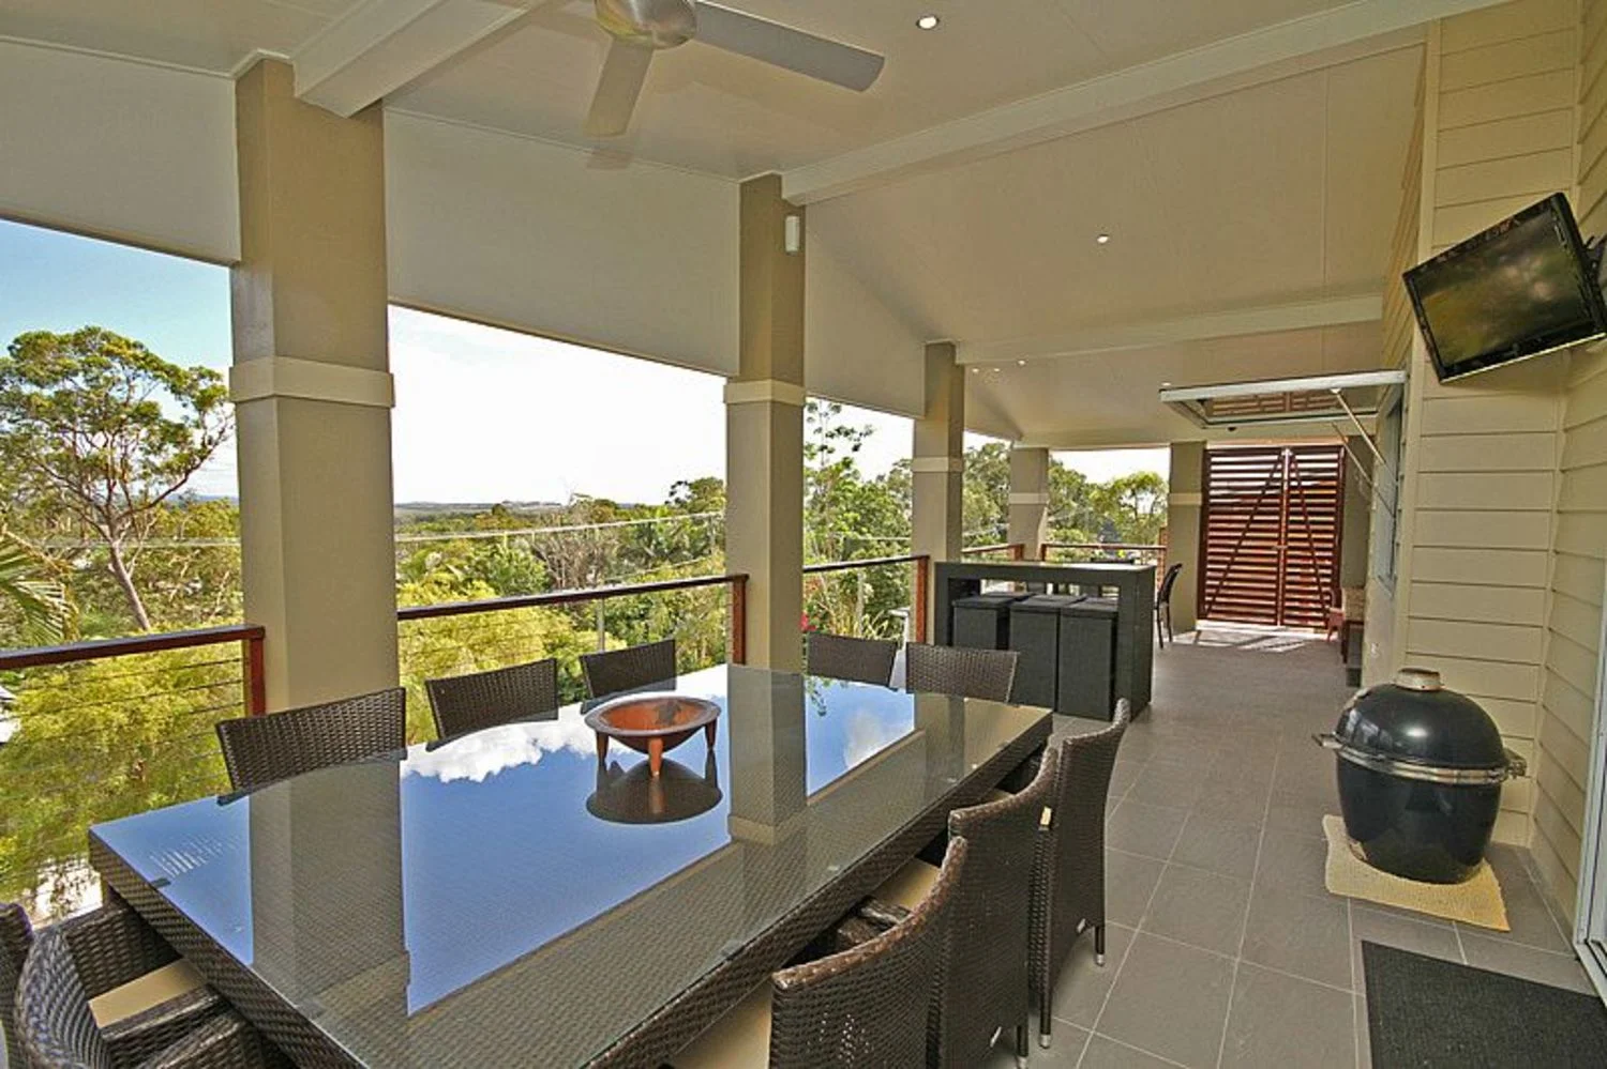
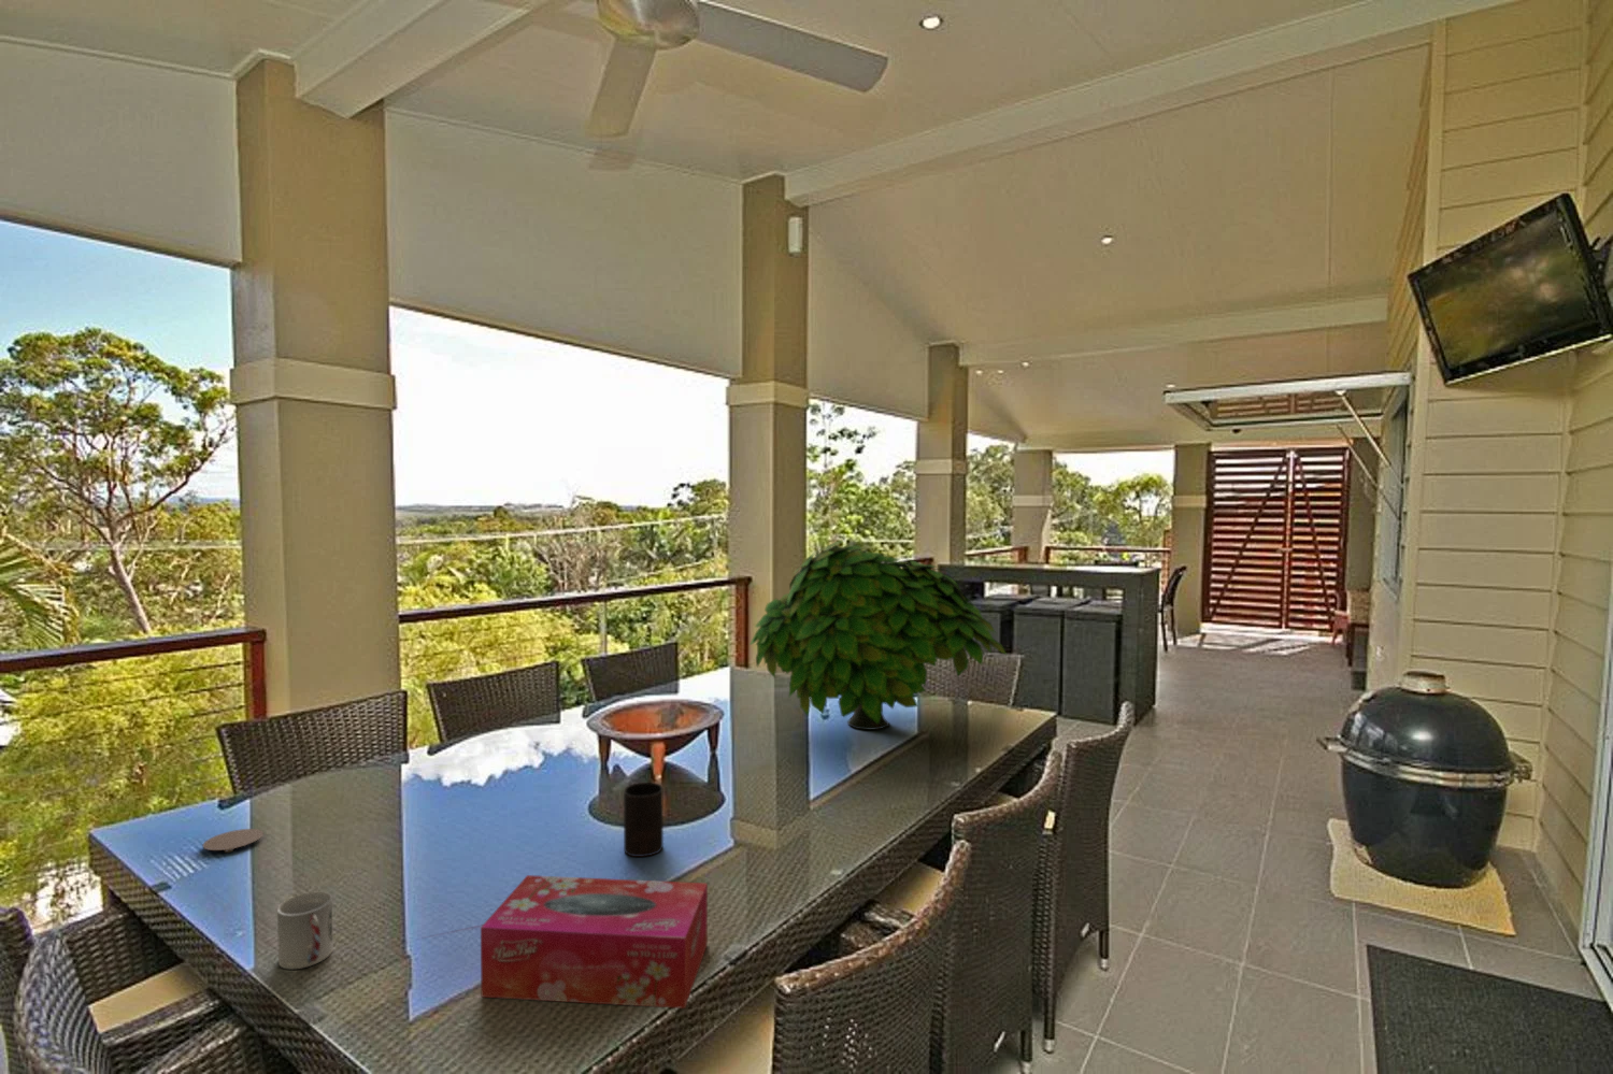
+ tissue box [479,874,708,1009]
+ plant [749,539,1009,731]
+ coaster [203,828,265,853]
+ cup [623,782,665,858]
+ cup [277,892,334,971]
